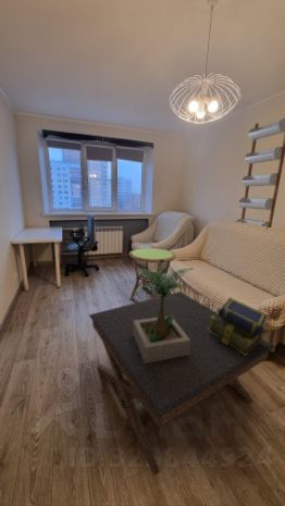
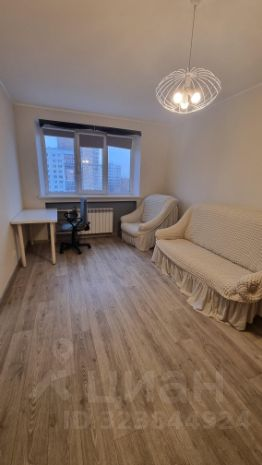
- side table [128,247,176,300]
- coffee table [88,291,276,477]
- shelf [235,118,285,229]
- potted plant [133,260,195,363]
- stack of books [208,296,269,356]
